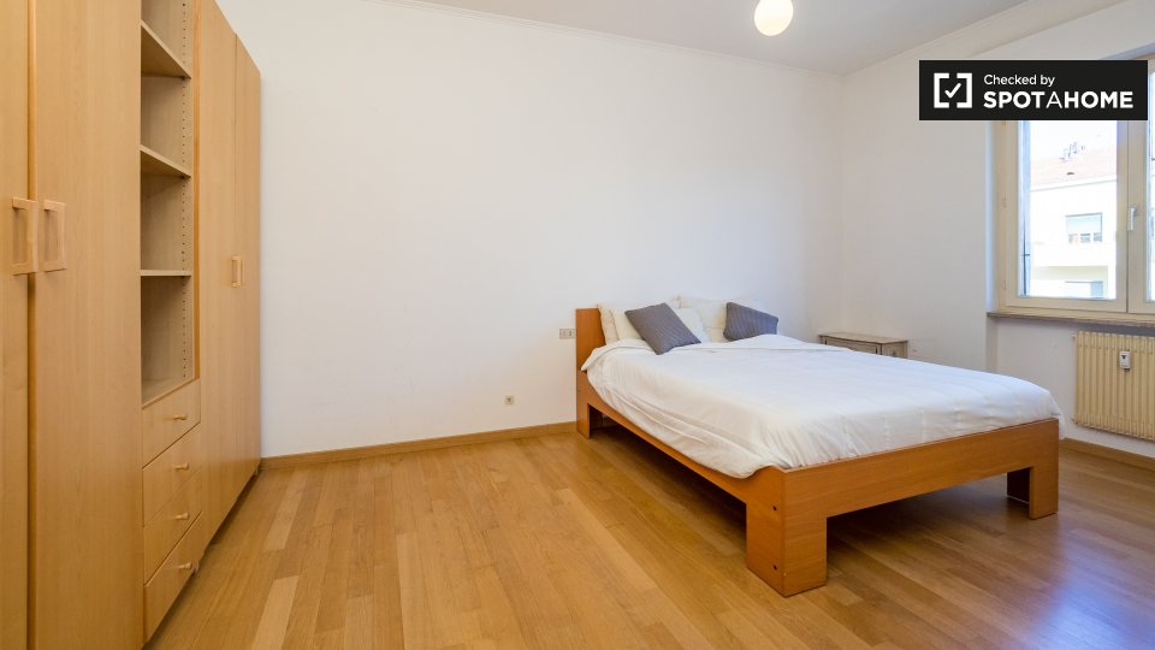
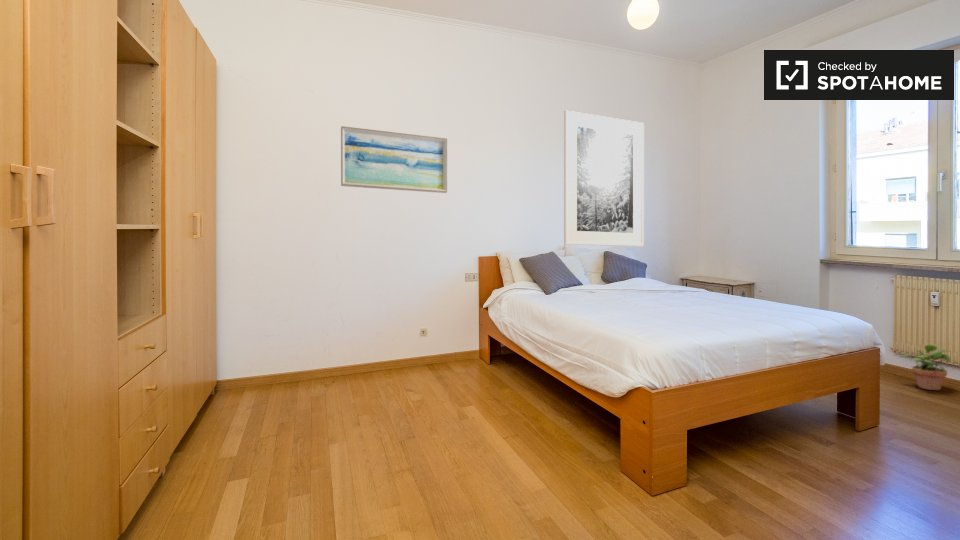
+ potted plant [898,344,952,391]
+ wall art [340,125,448,194]
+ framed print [563,110,645,247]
